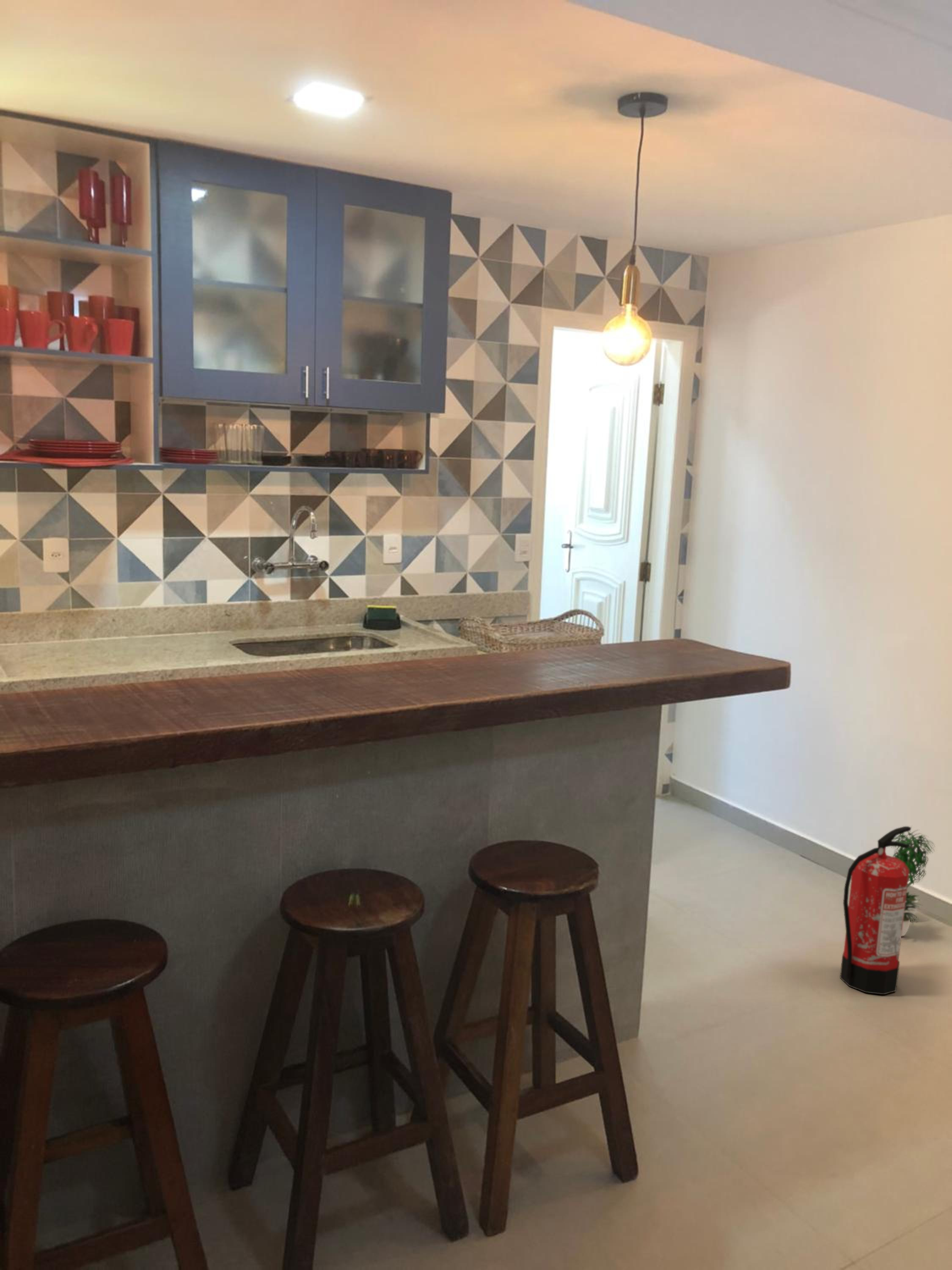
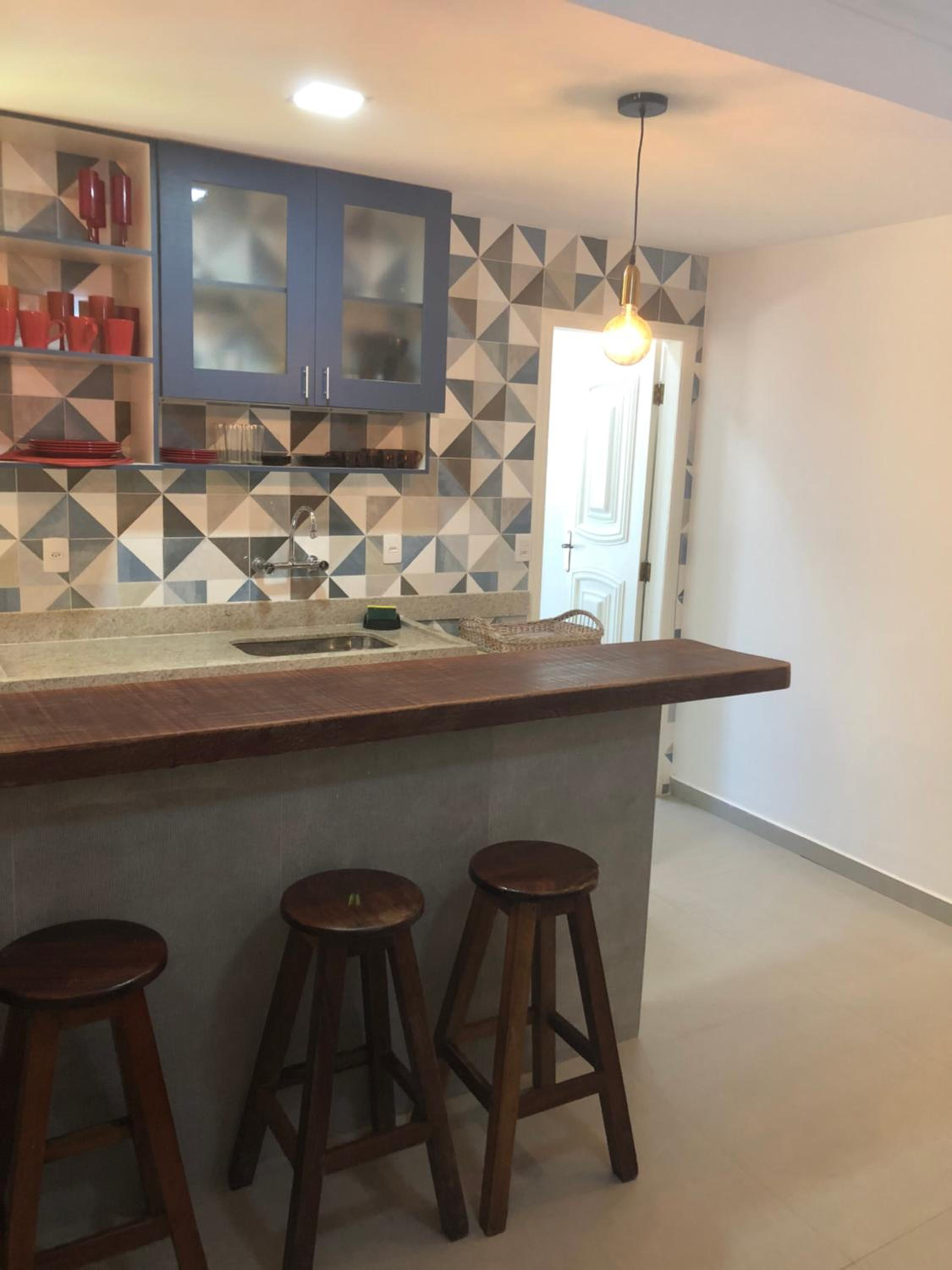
- potted plant [891,826,935,936]
- fire extinguisher [839,826,911,995]
